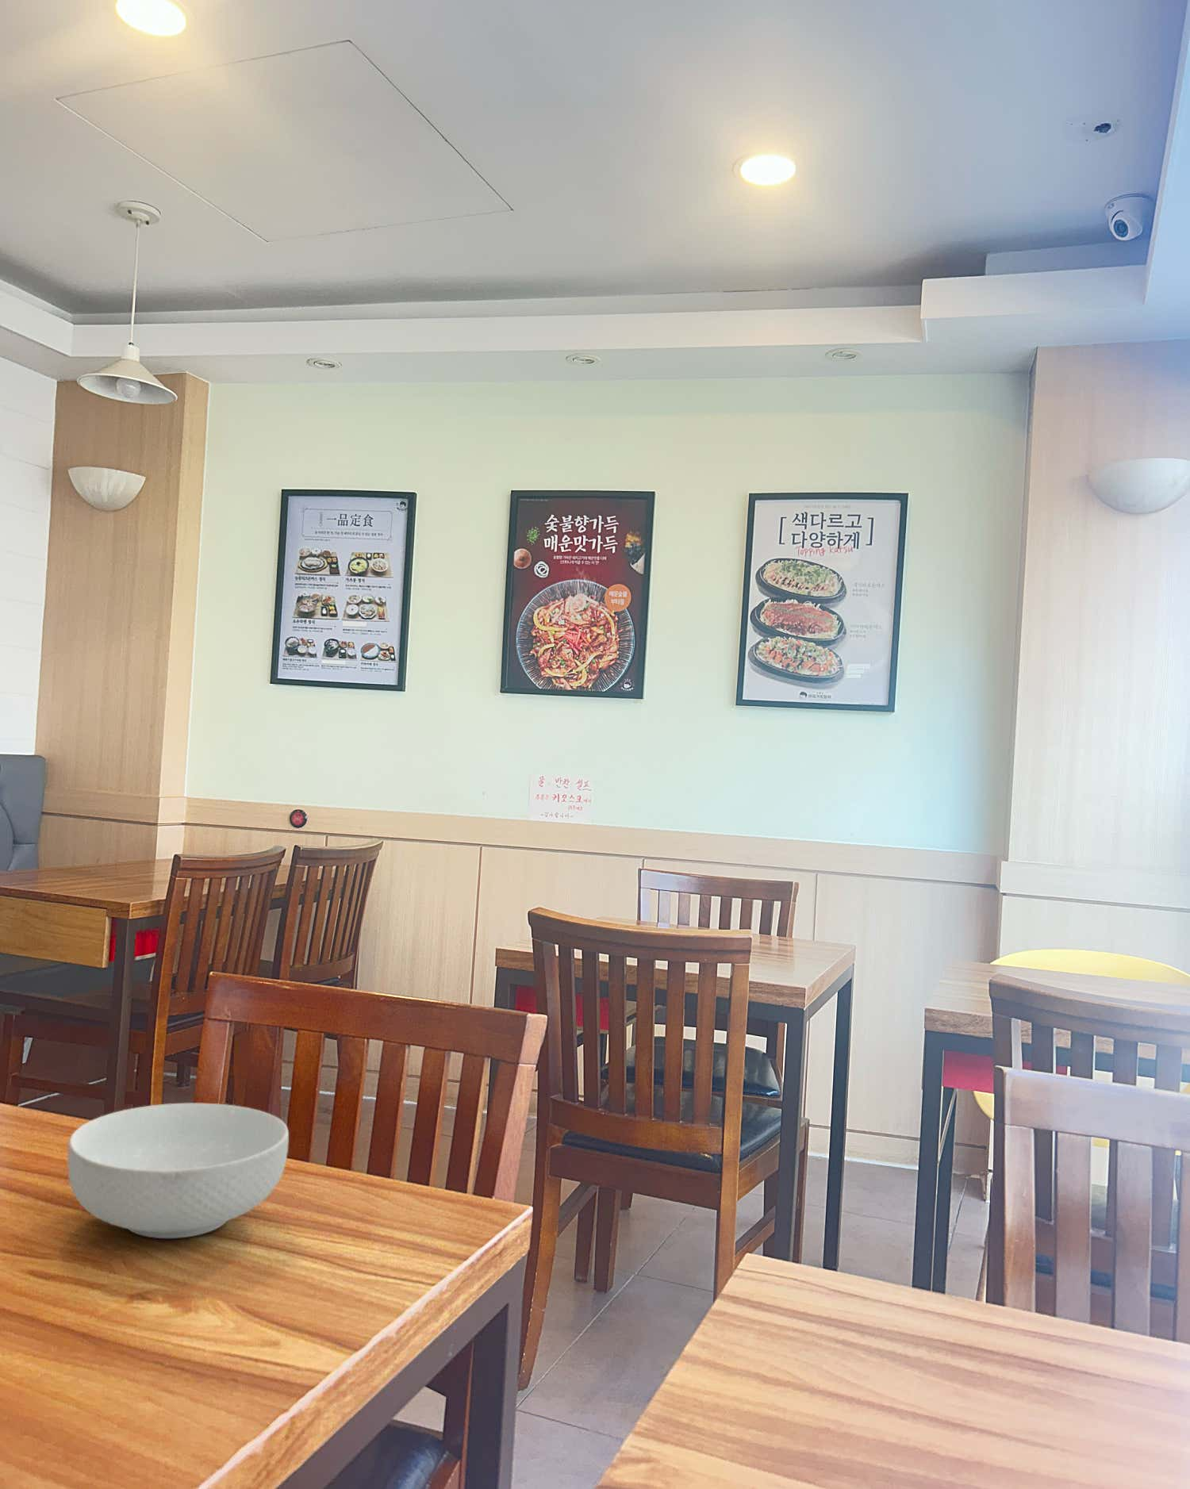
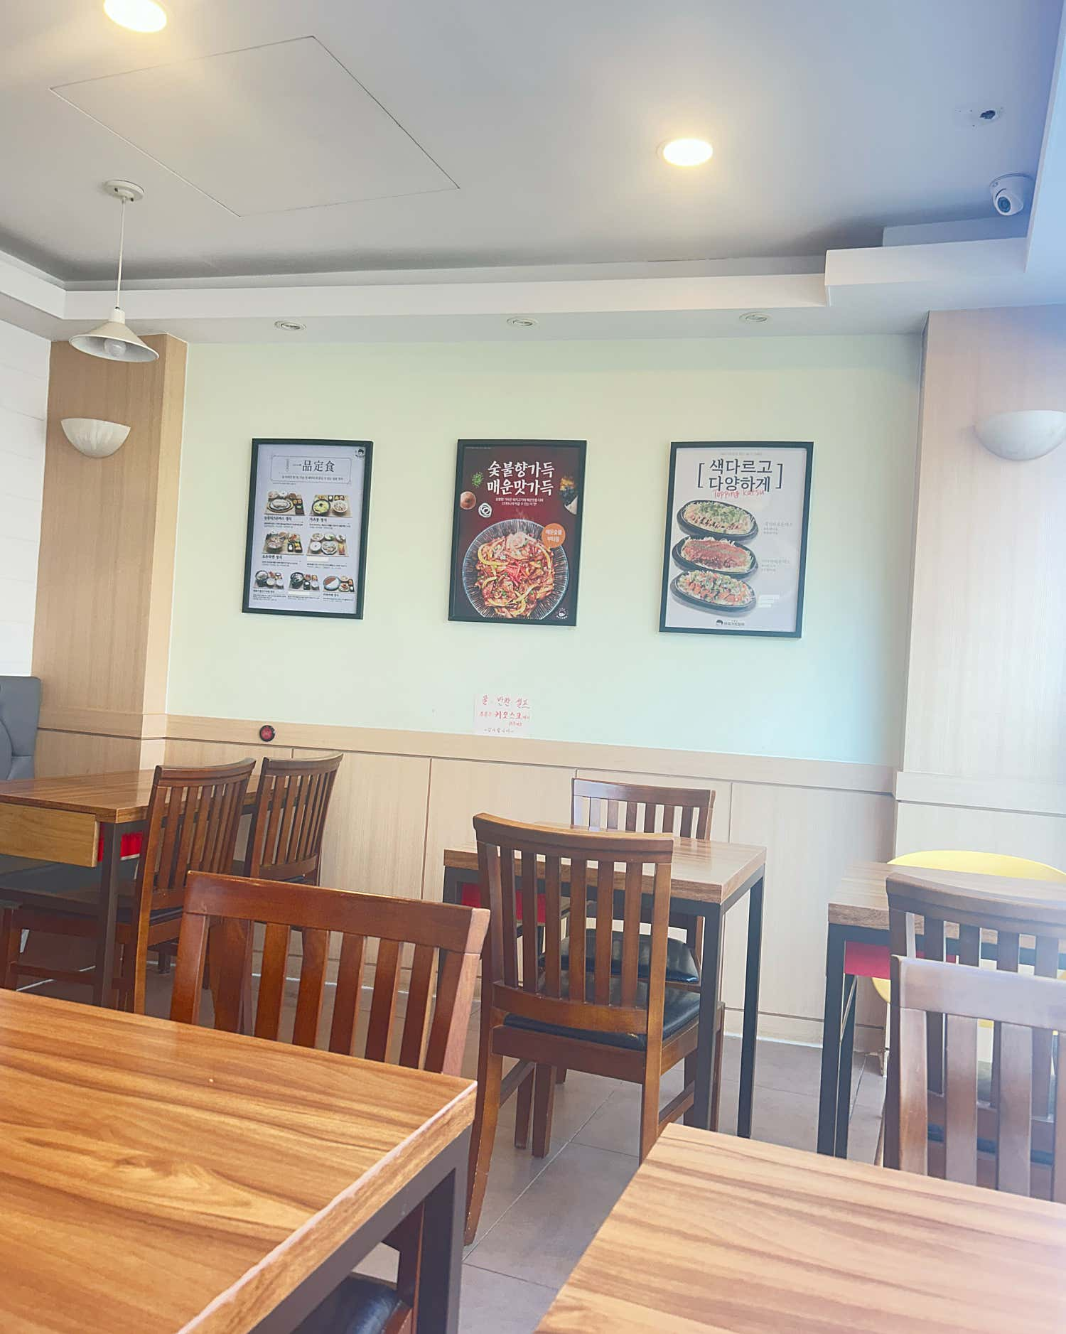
- cereal bowl [67,1103,289,1239]
